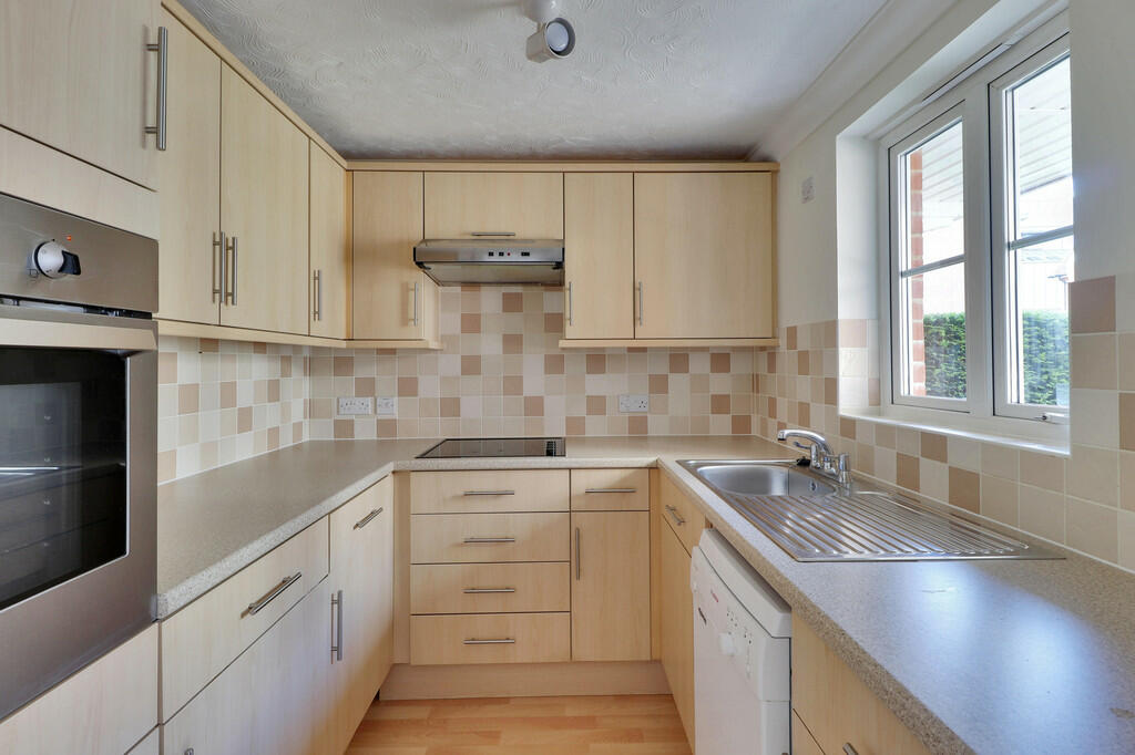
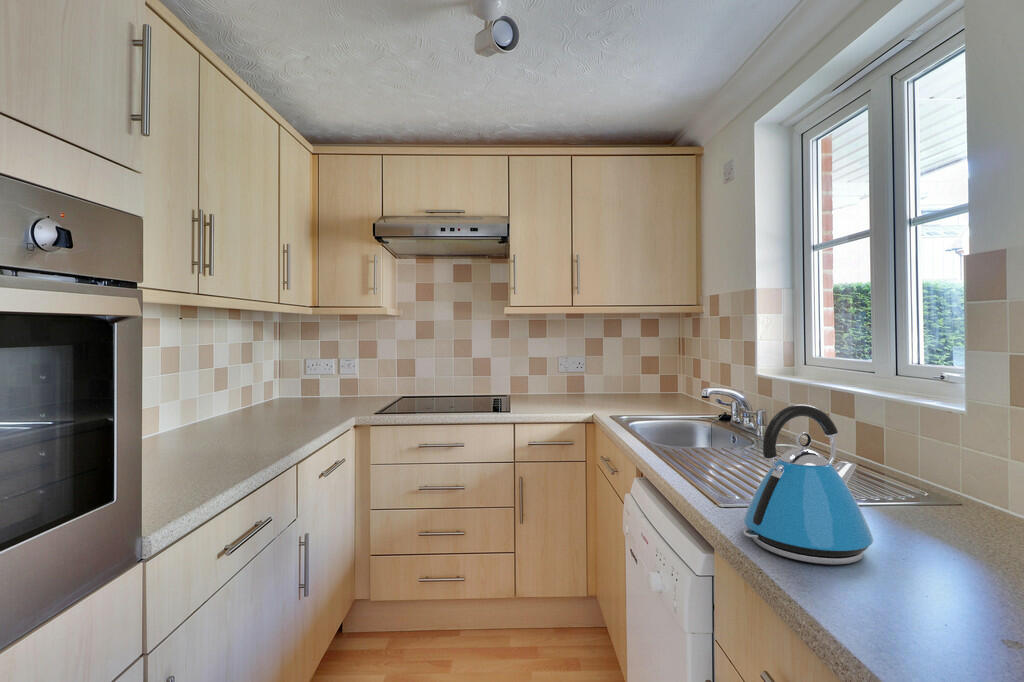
+ kettle [743,403,874,566]
